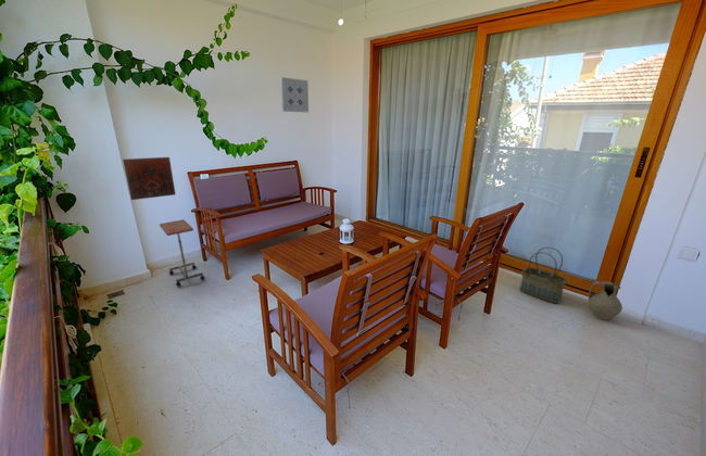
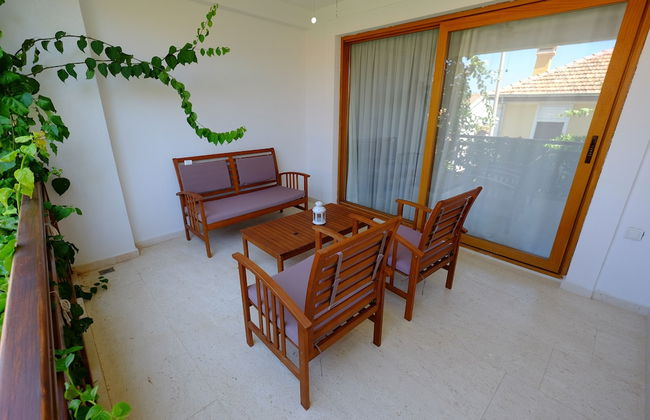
- decorative tile [122,156,177,201]
- ceramic jug [588,280,623,321]
- wall art [279,76,310,114]
- basket [518,246,568,304]
- side table [159,219,205,288]
